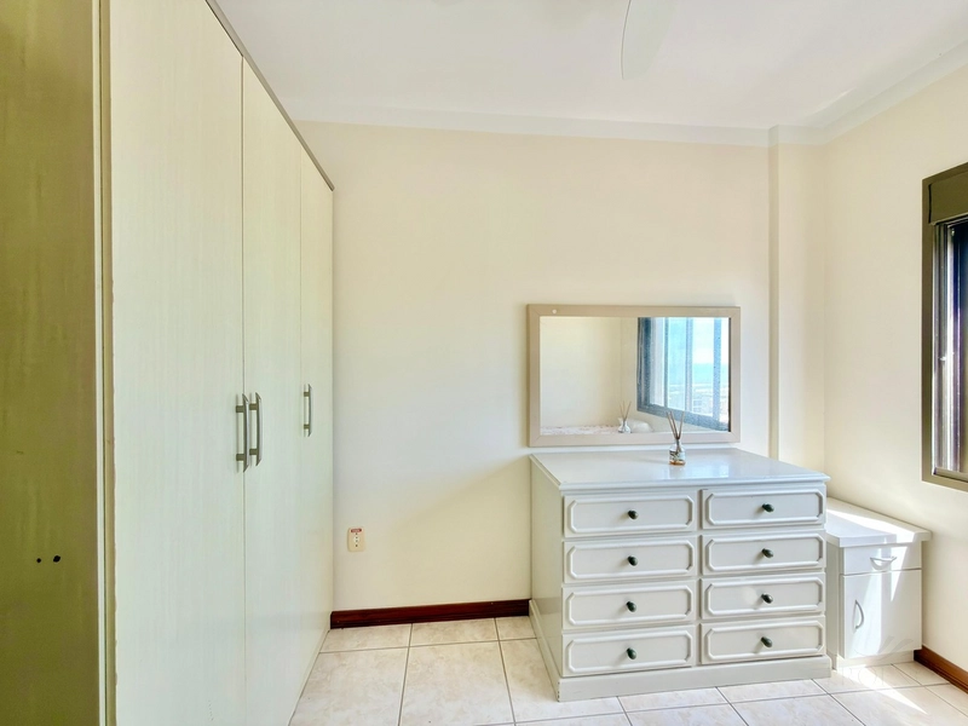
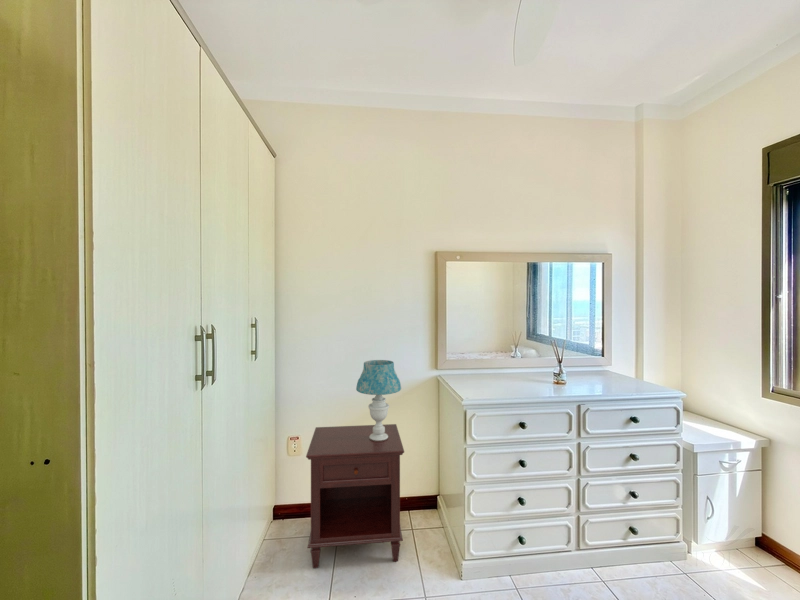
+ nightstand [305,423,405,569]
+ table lamp [355,359,402,441]
